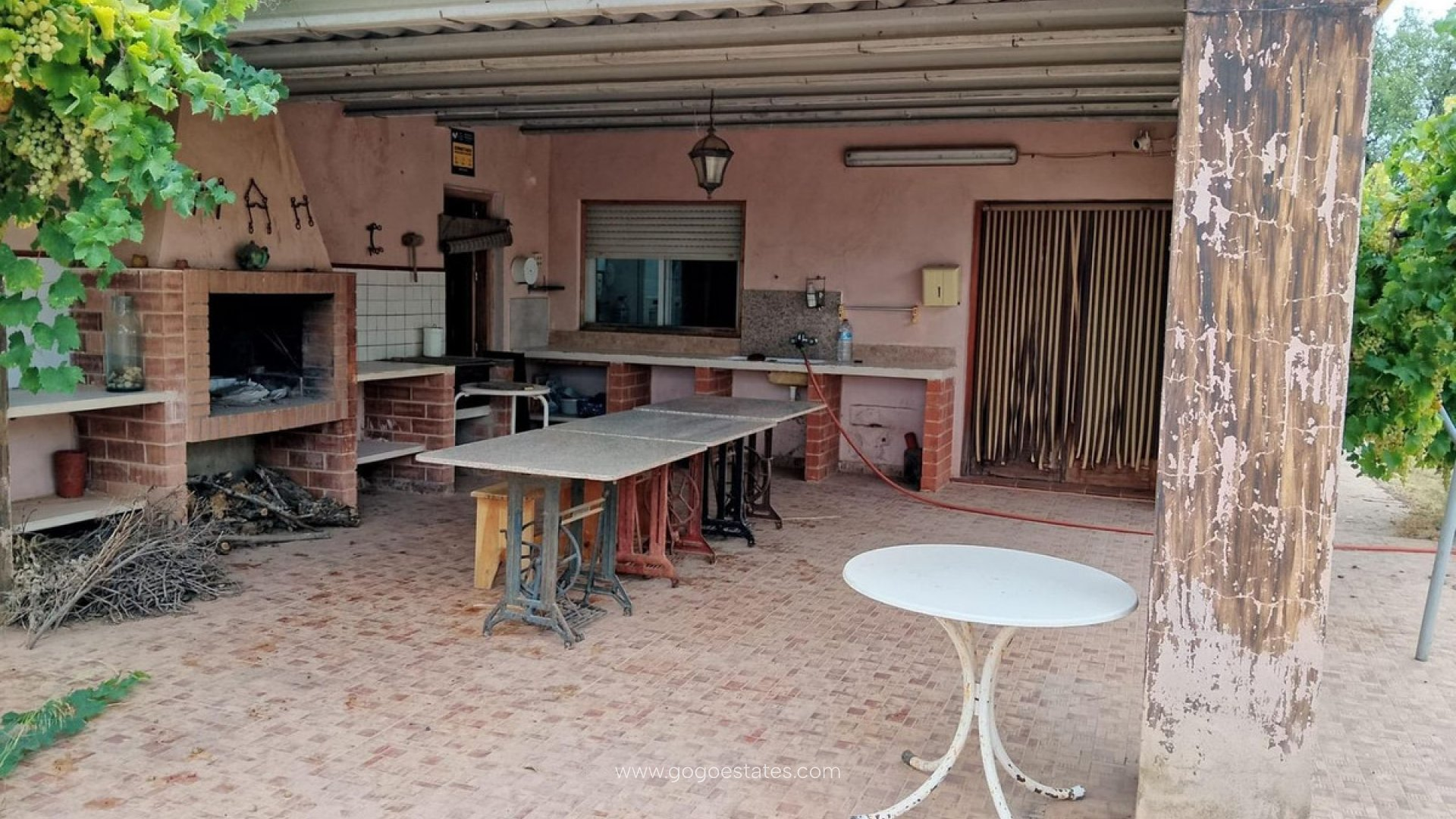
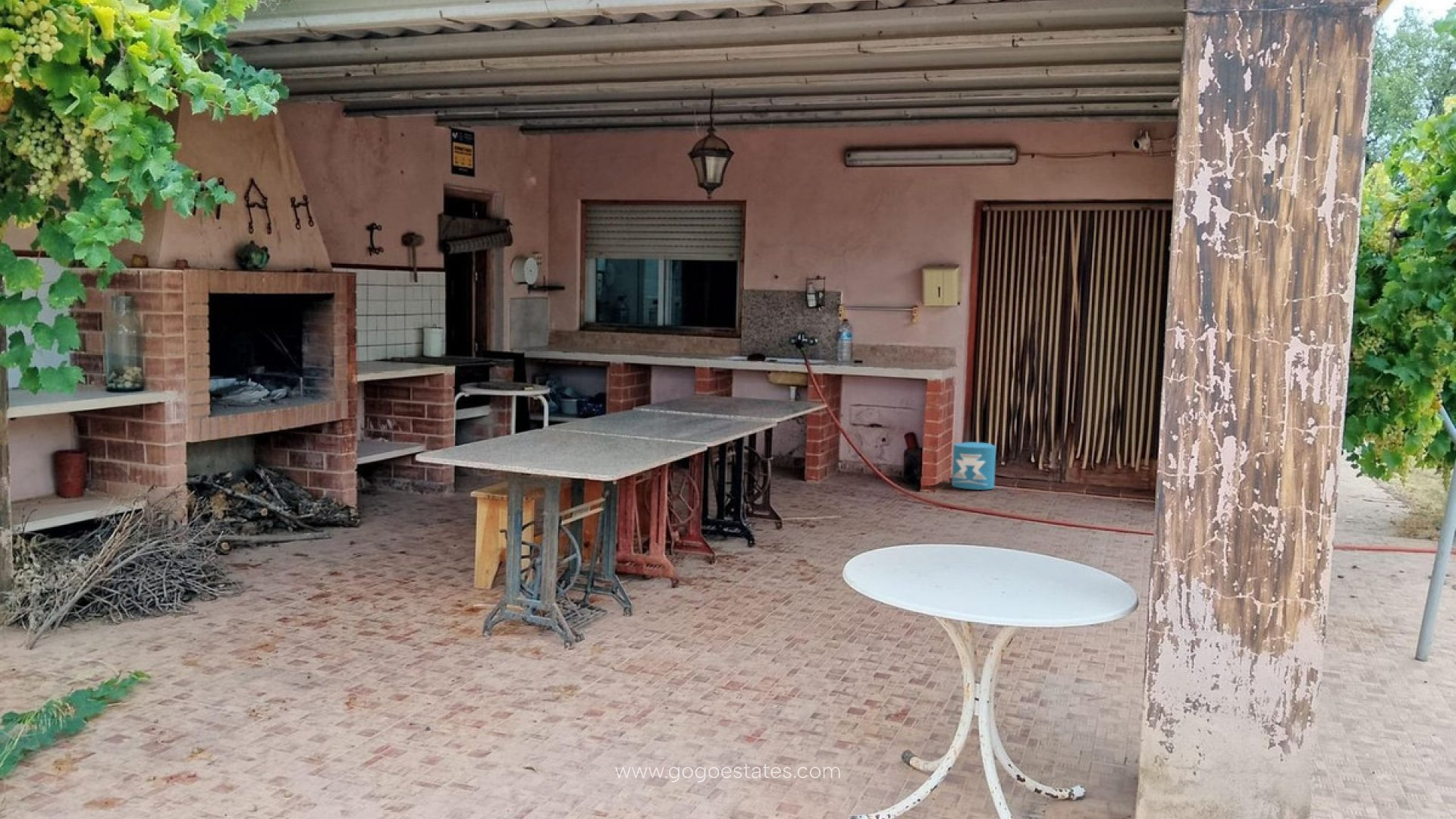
+ bucket [951,441,996,491]
